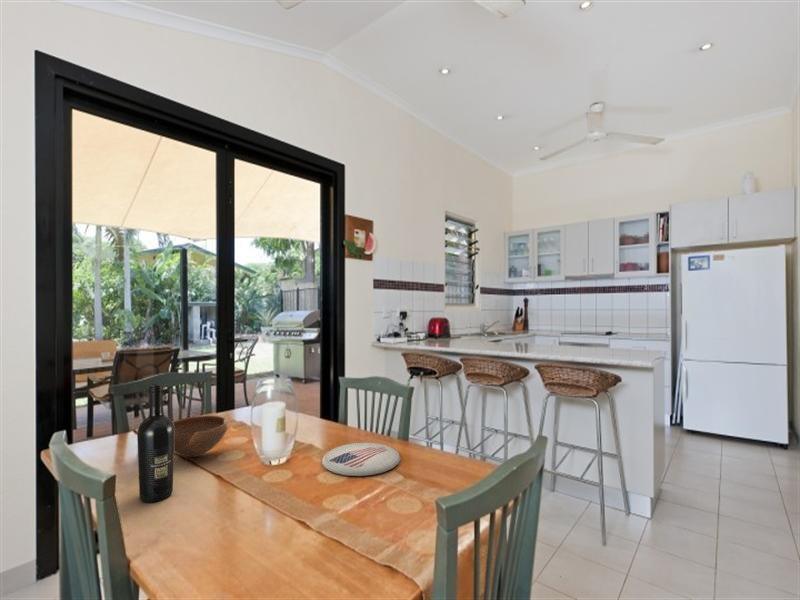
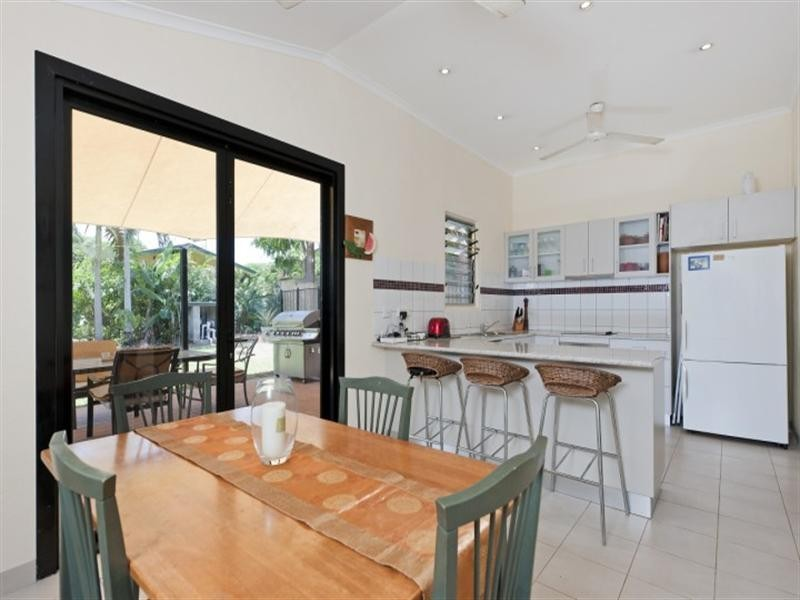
- bowl [172,415,228,458]
- wine bottle [136,383,175,503]
- plate [321,442,402,477]
